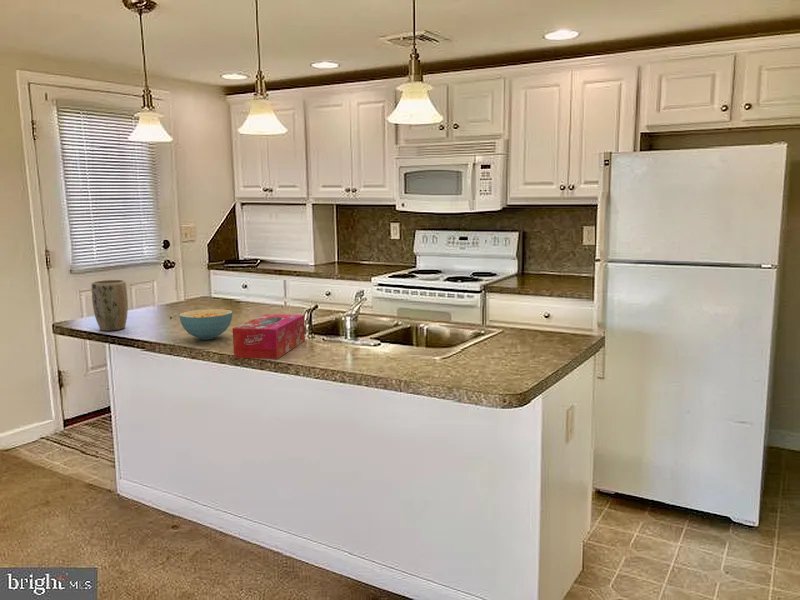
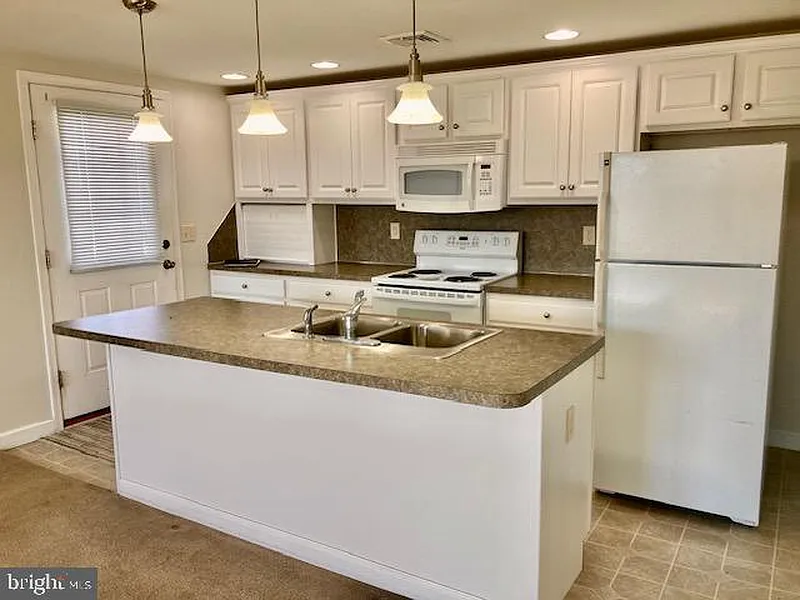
- tissue box [232,313,306,360]
- plant pot [90,279,129,332]
- cereal bowl [179,308,233,341]
